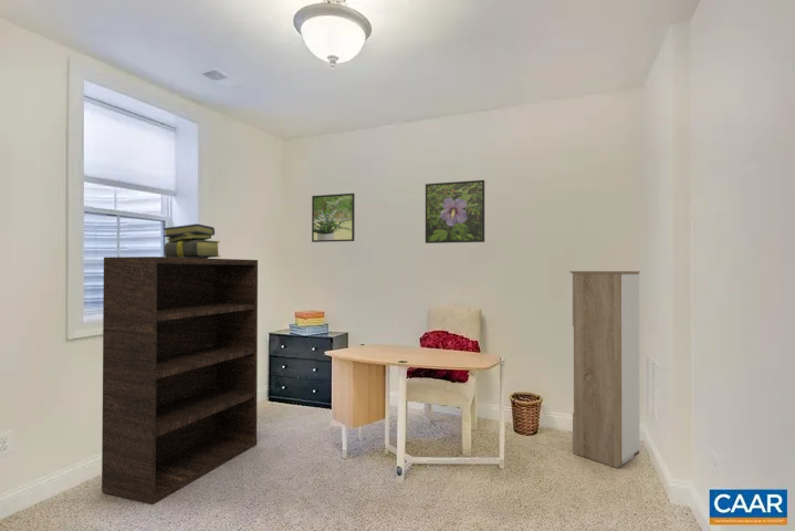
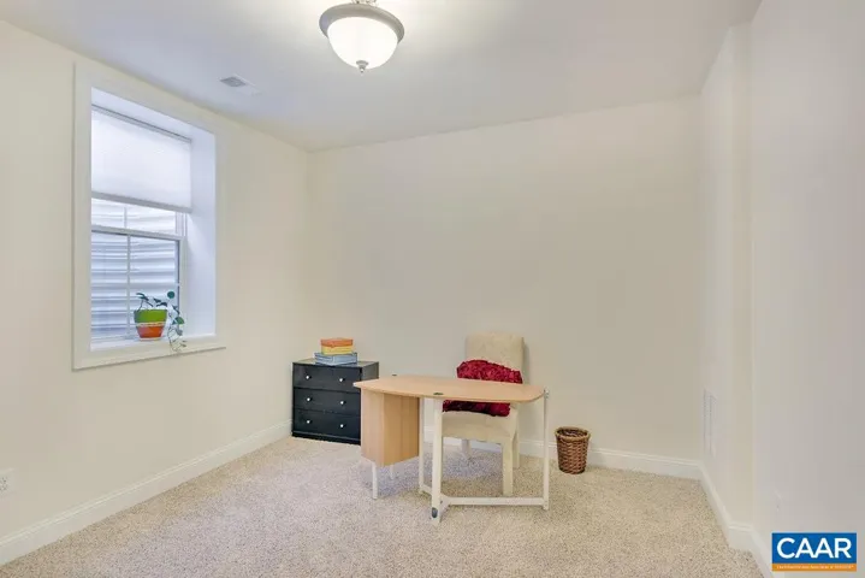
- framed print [311,192,356,243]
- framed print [425,179,485,244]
- bookshelf [101,256,259,506]
- storage cabinet [568,270,641,469]
- stack of books [161,222,221,259]
